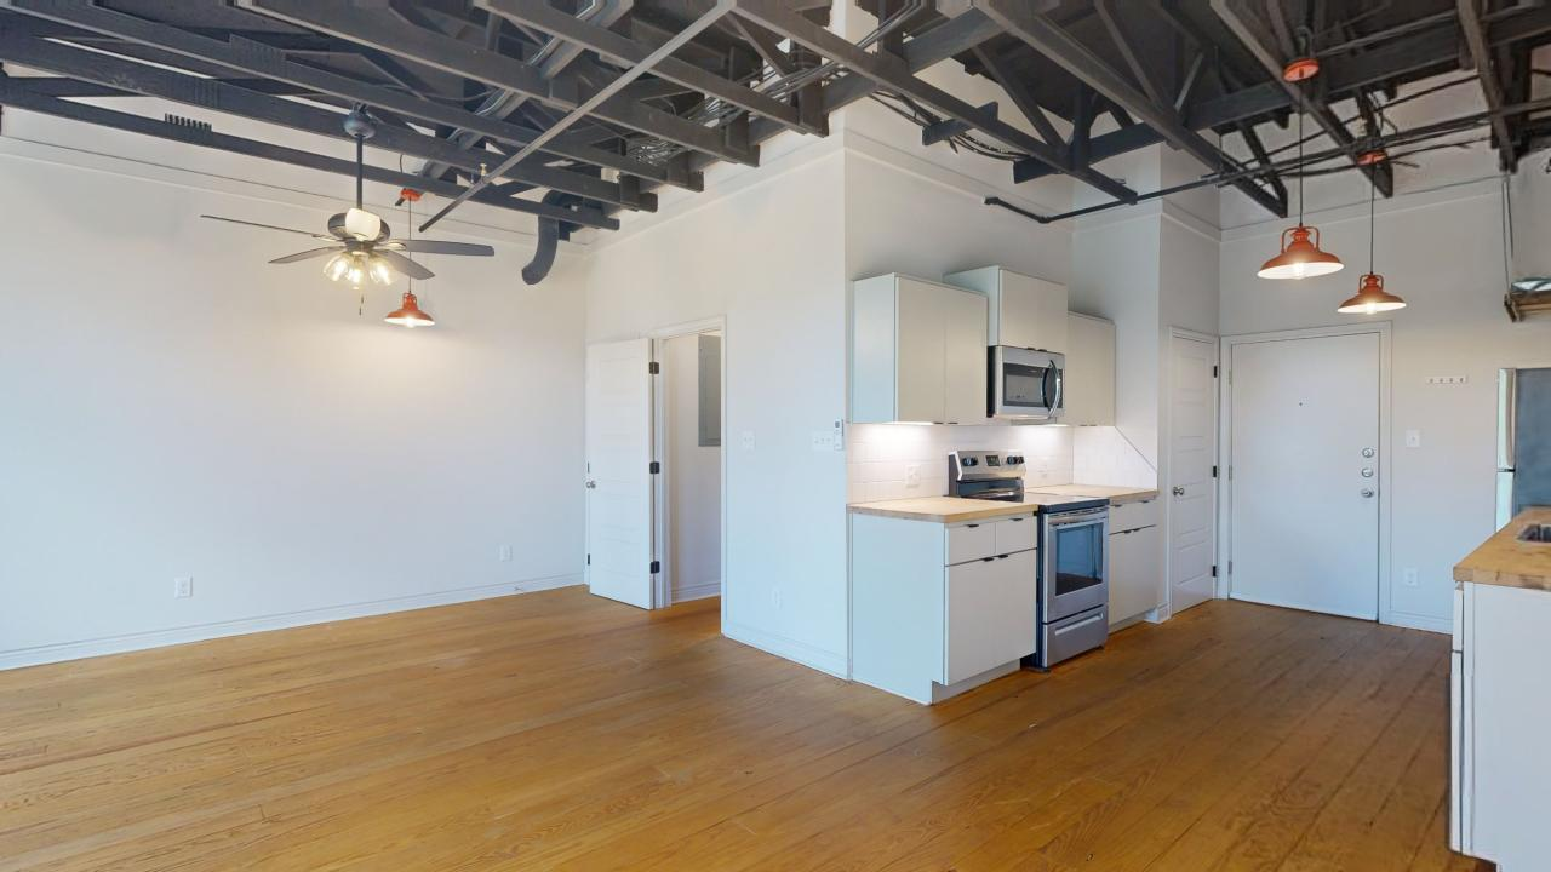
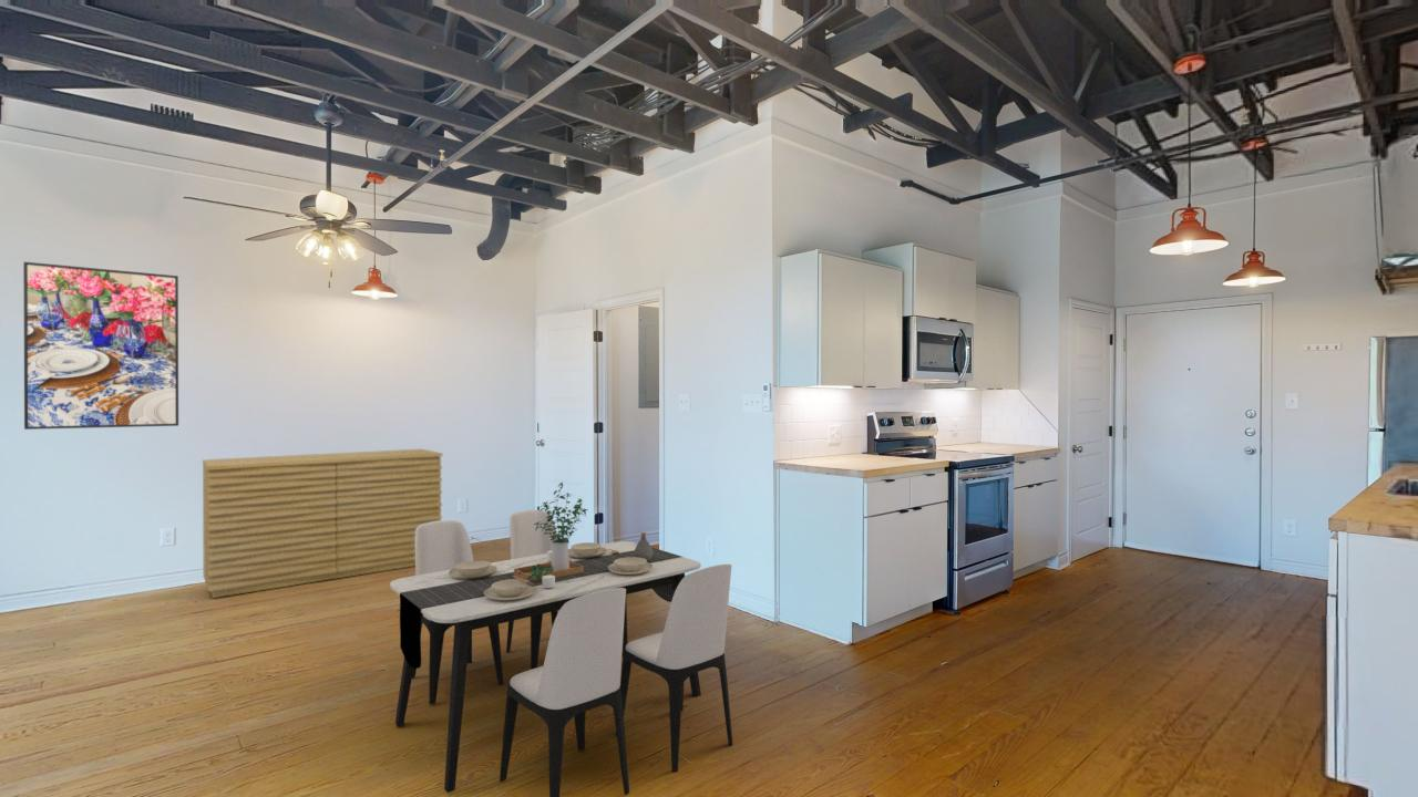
+ sideboard [202,448,443,599]
+ dining table [389,482,733,797]
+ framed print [22,261,179,431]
